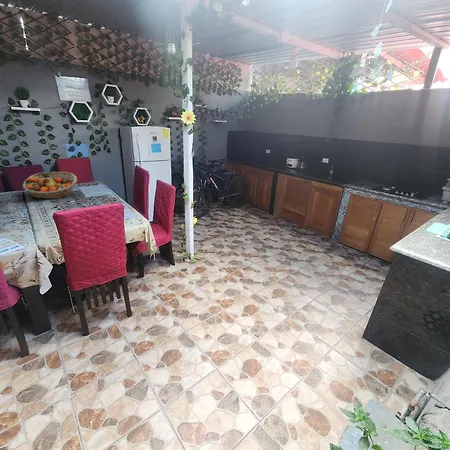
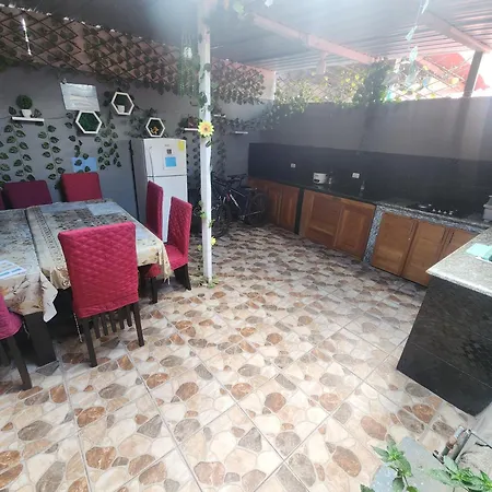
- fruit basket [22,171,78,200]
